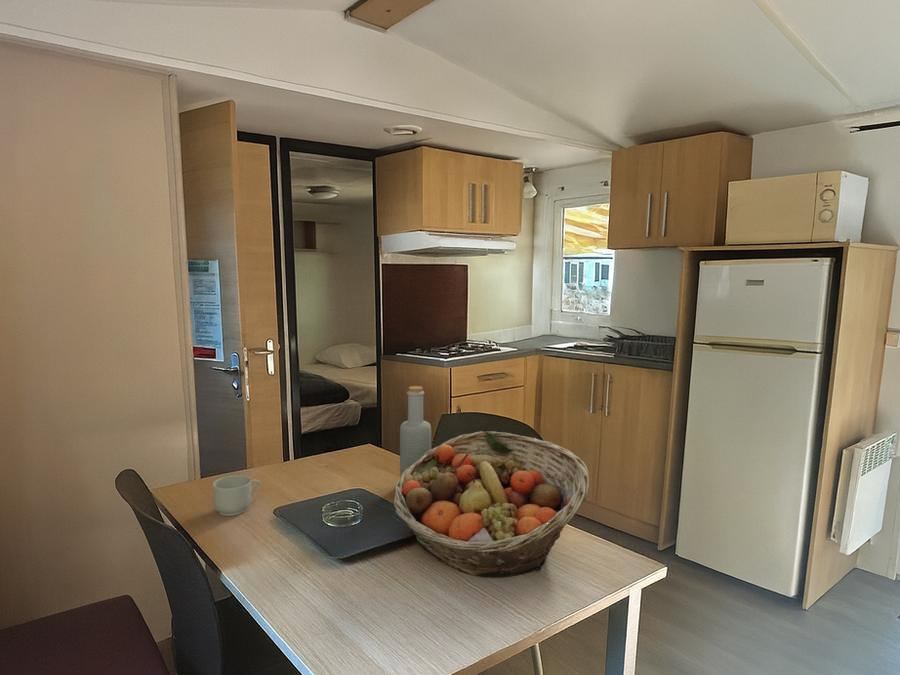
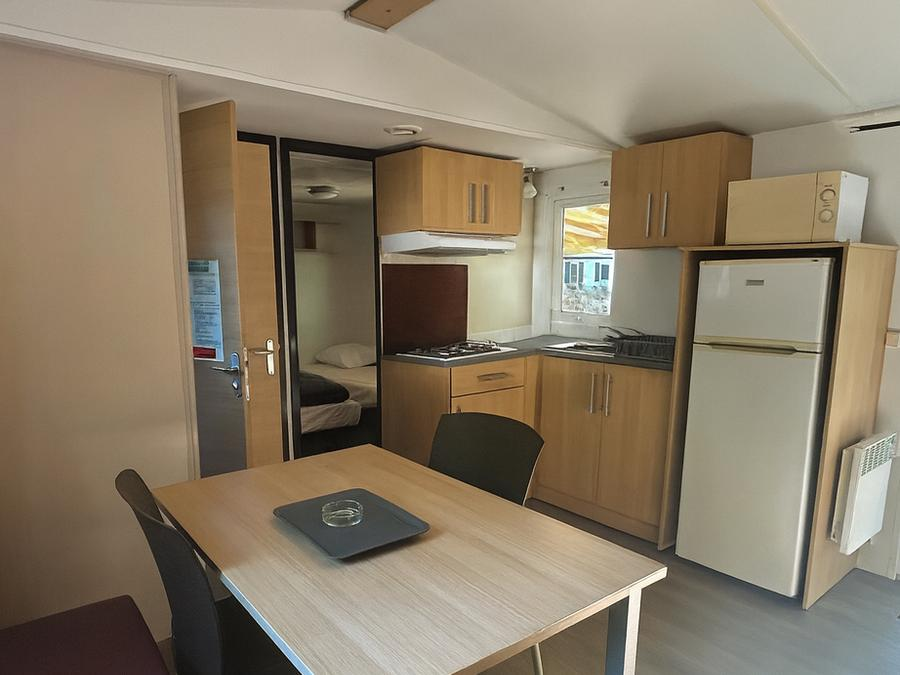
- bottle [399,385,432,479]
- mug [212,474,261,517]
- fruit basket [392,430,590,578]
